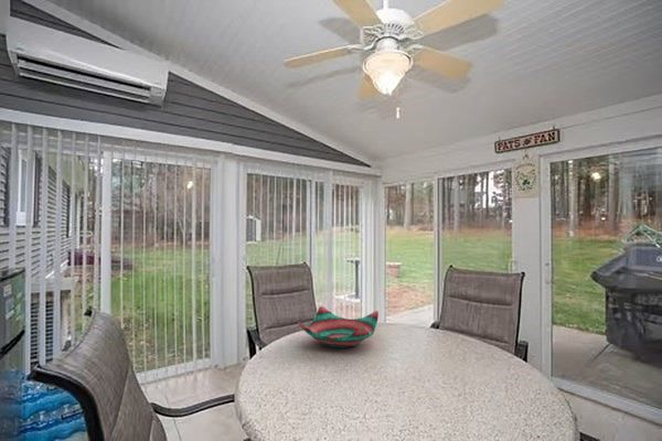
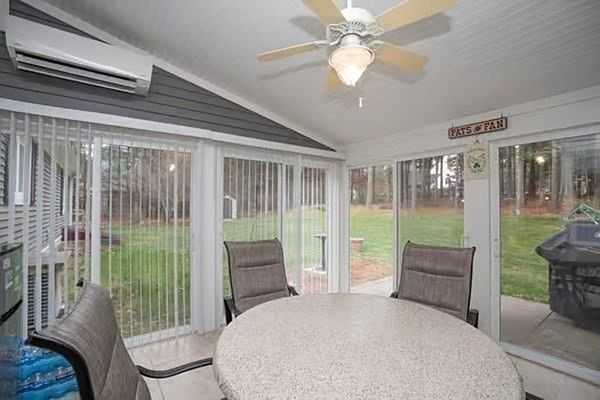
- decorative bowl [298,305,380,349]
